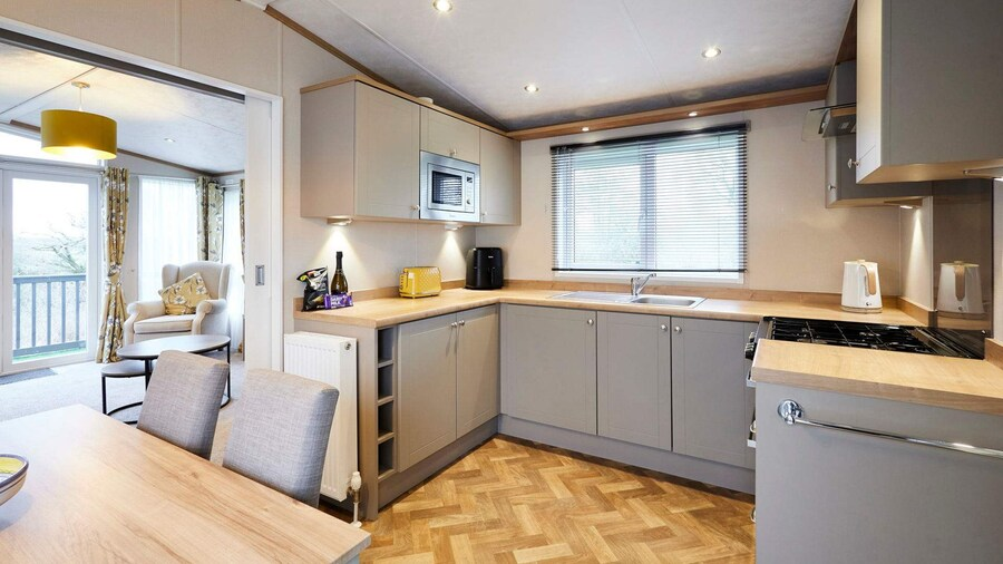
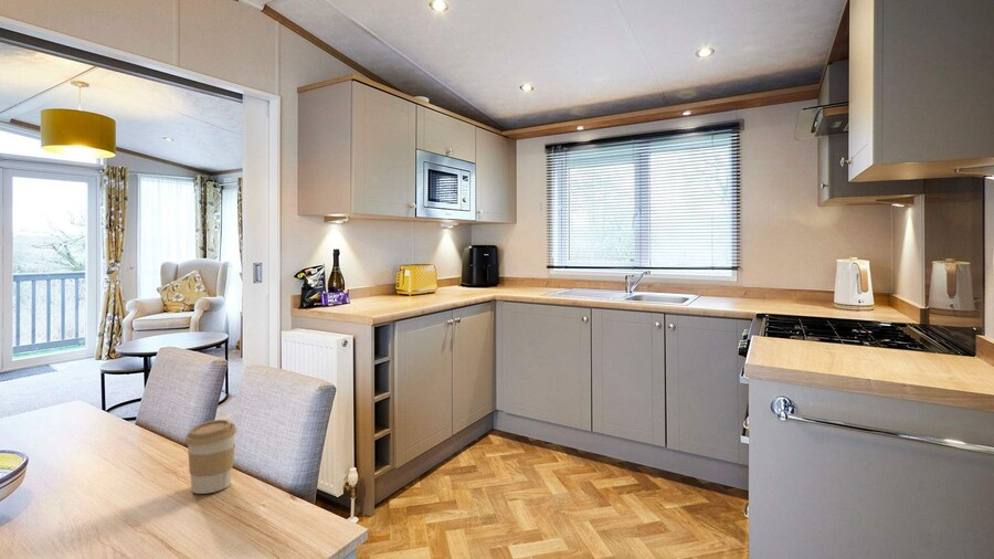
+ coffee cup [183,419,237,495]
